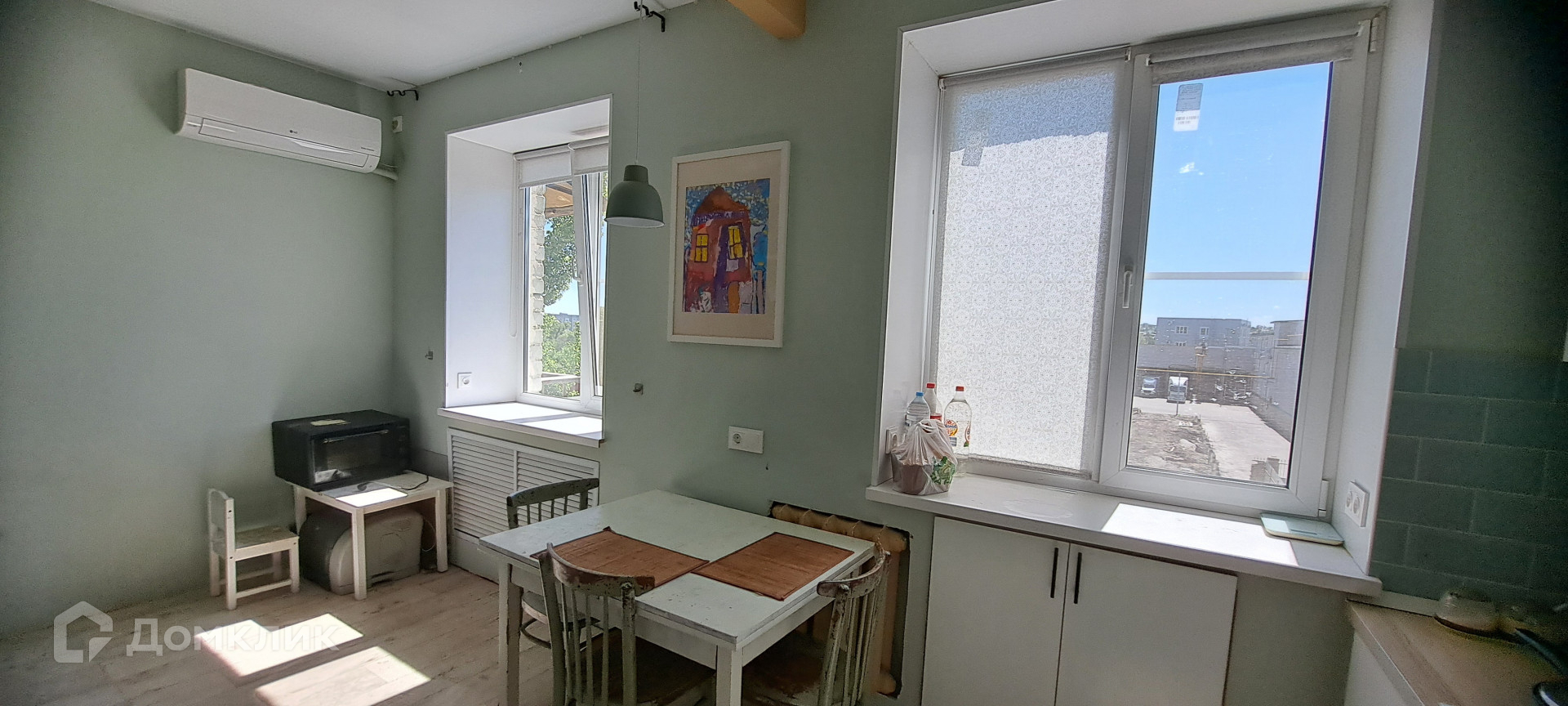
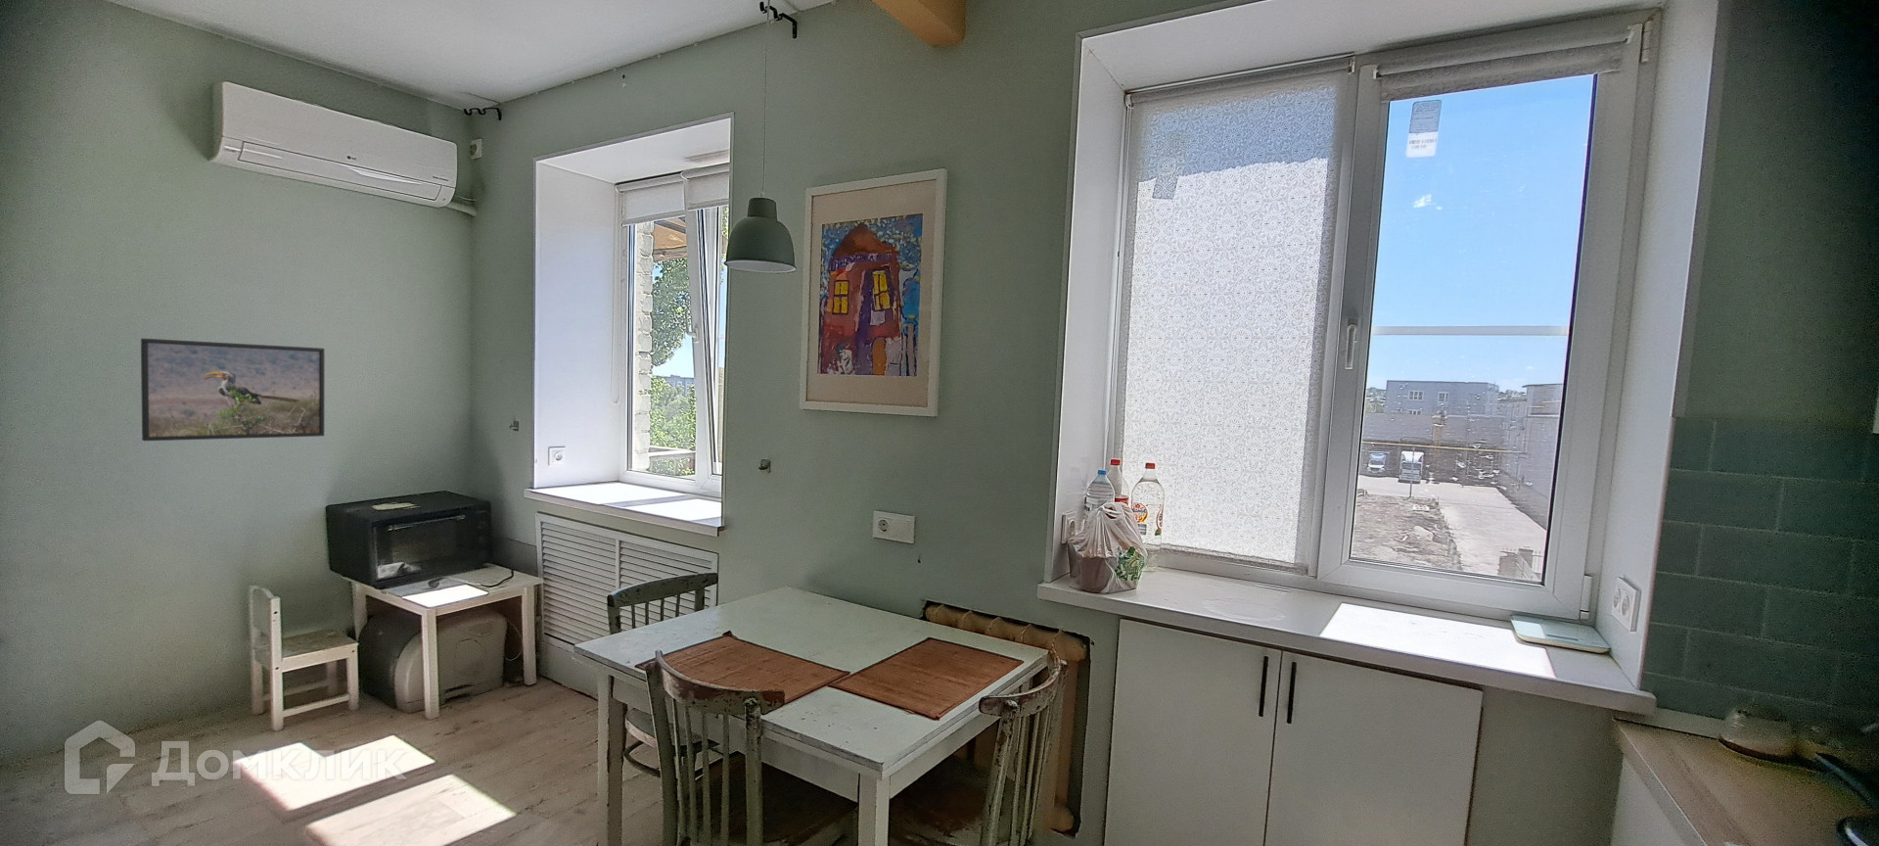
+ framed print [140,338,325,442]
